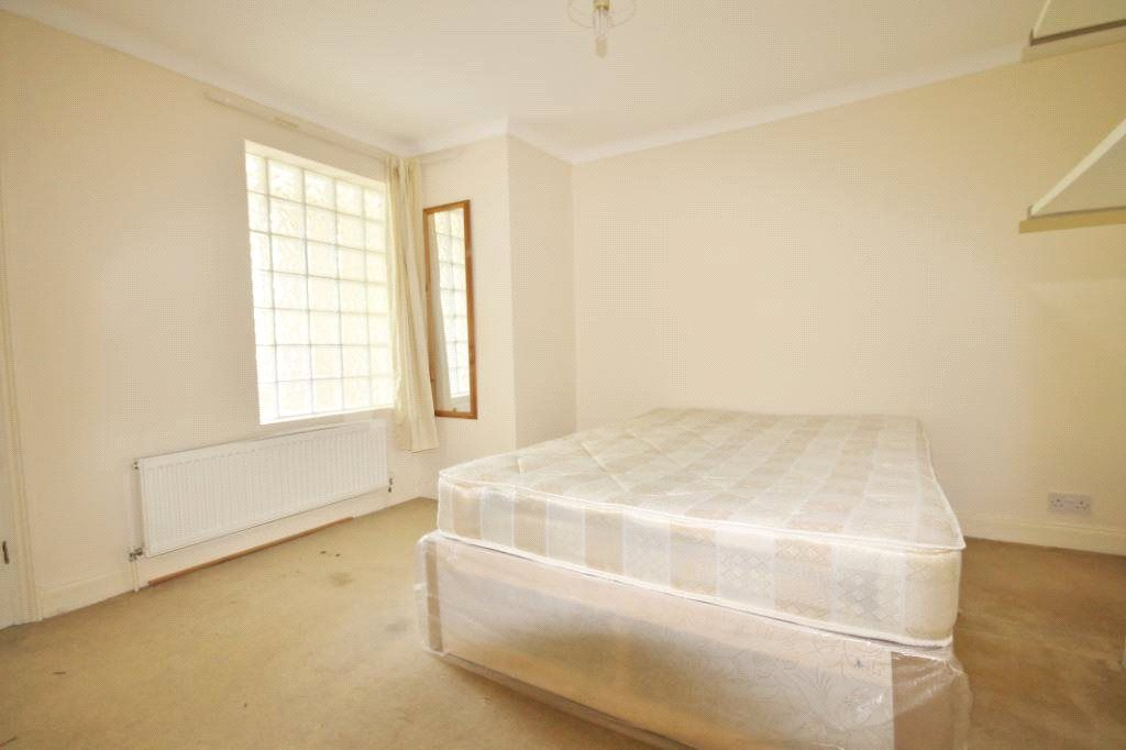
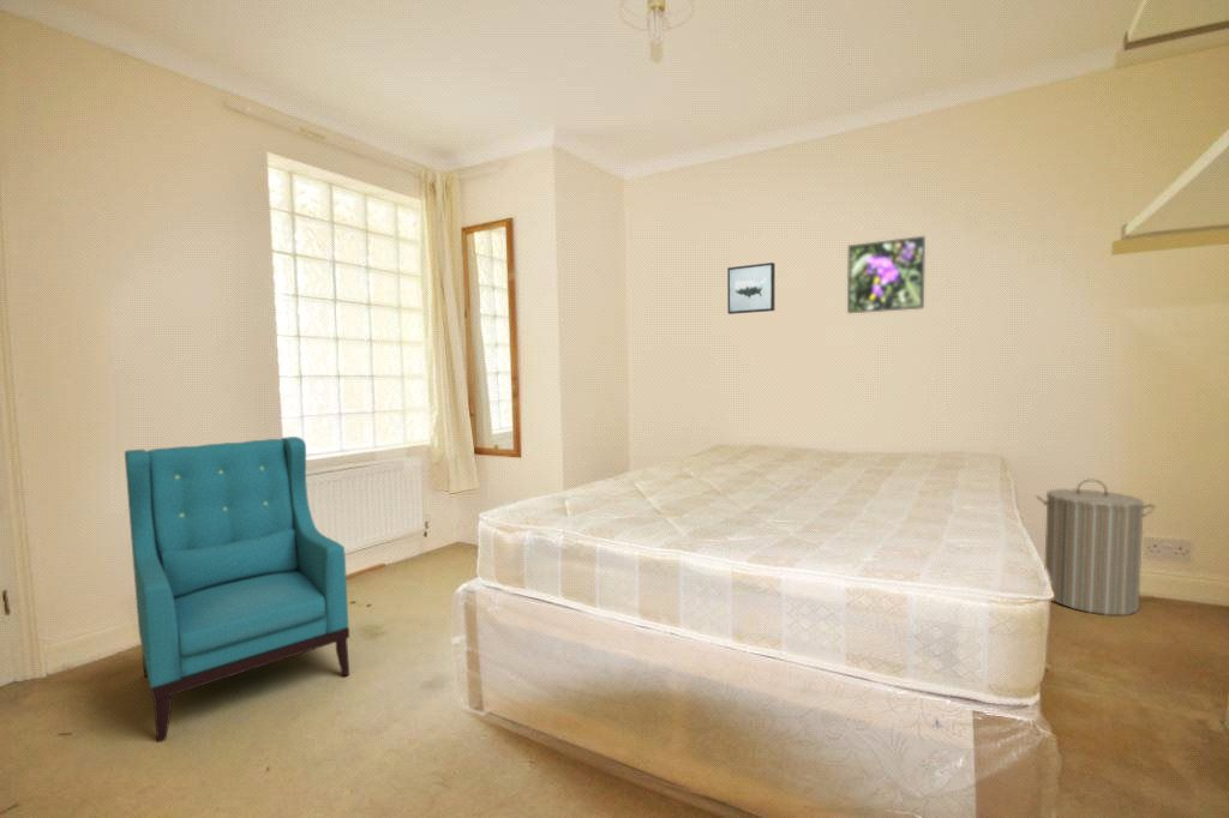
+ wall art [726,261,777,315]
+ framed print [846,235,927,314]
+ armchair [124,435,350,744]
+ laundry hamper [1035,479,1157,616]
